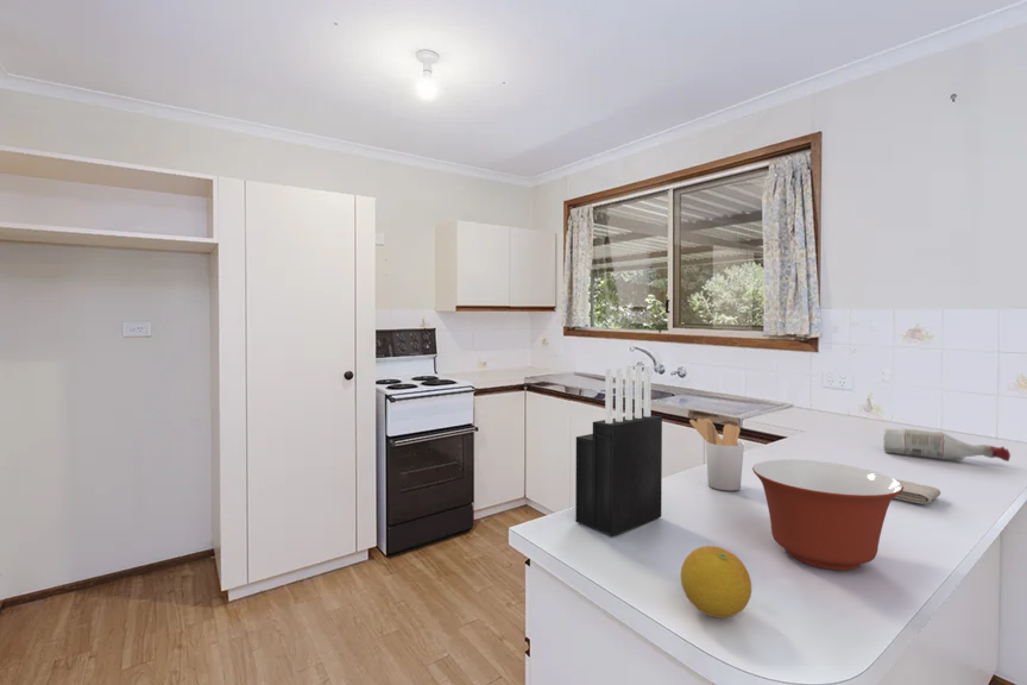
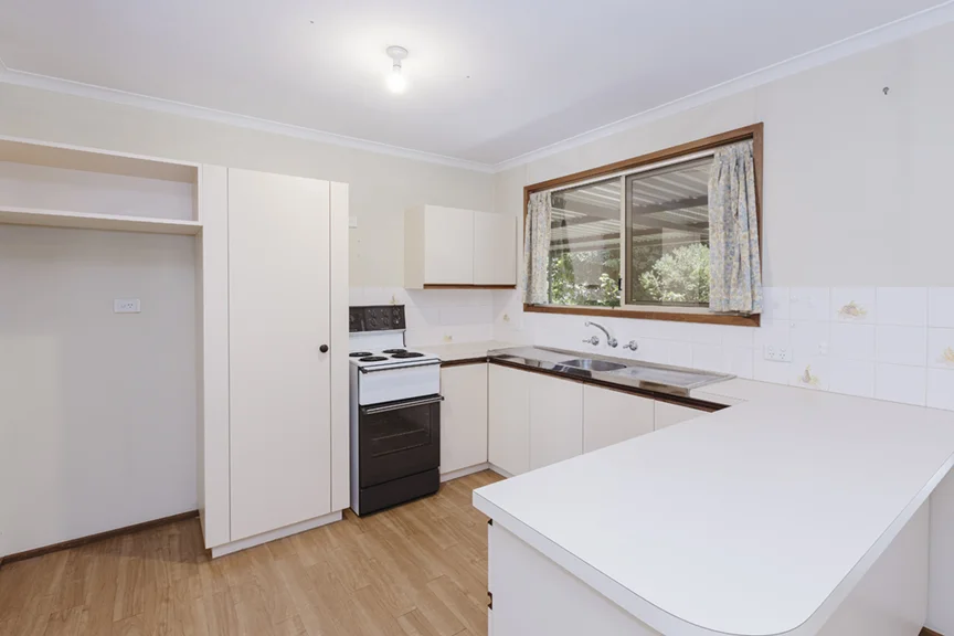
- spray bottle [882,427,1012,463]
- utensil holder [688,417,745,491]
- washcloth [893,478,941,505]
- mixing bowl [751,458,903,571]
- knife block [574,364,663,538]
- fruit [680,545,752,620]
